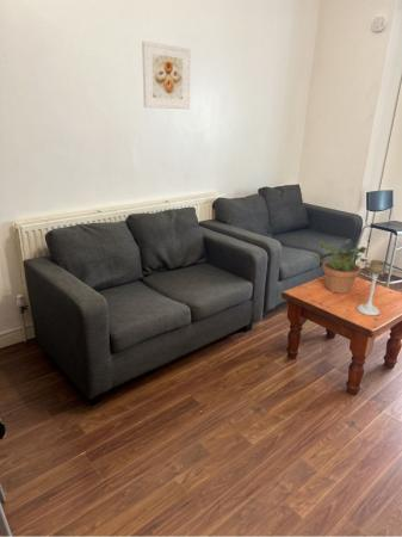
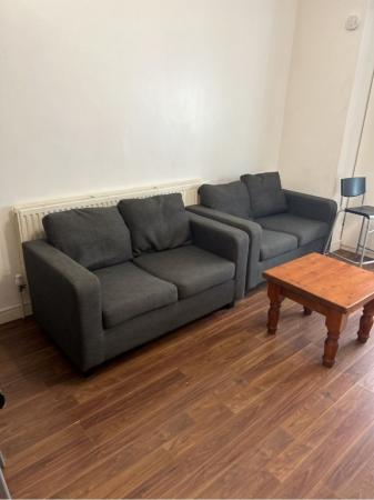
- potted plant [310,237,371,295]
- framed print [141,41,191,110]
- candle holder [355,259,386,316]
